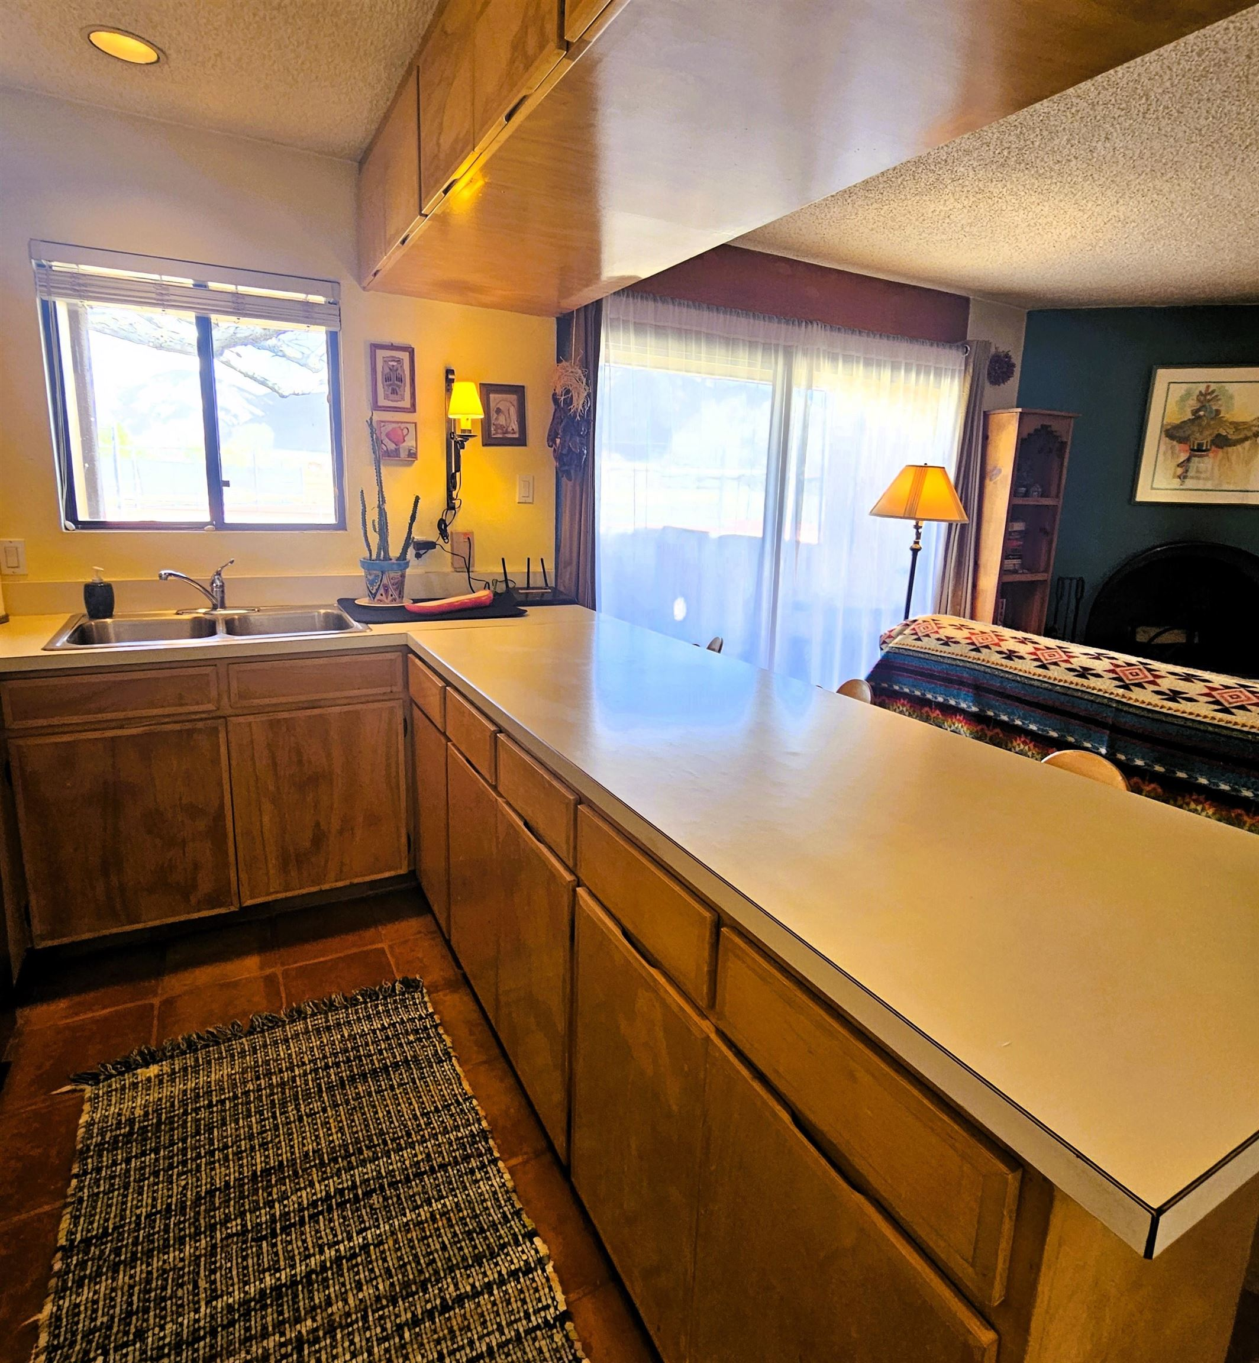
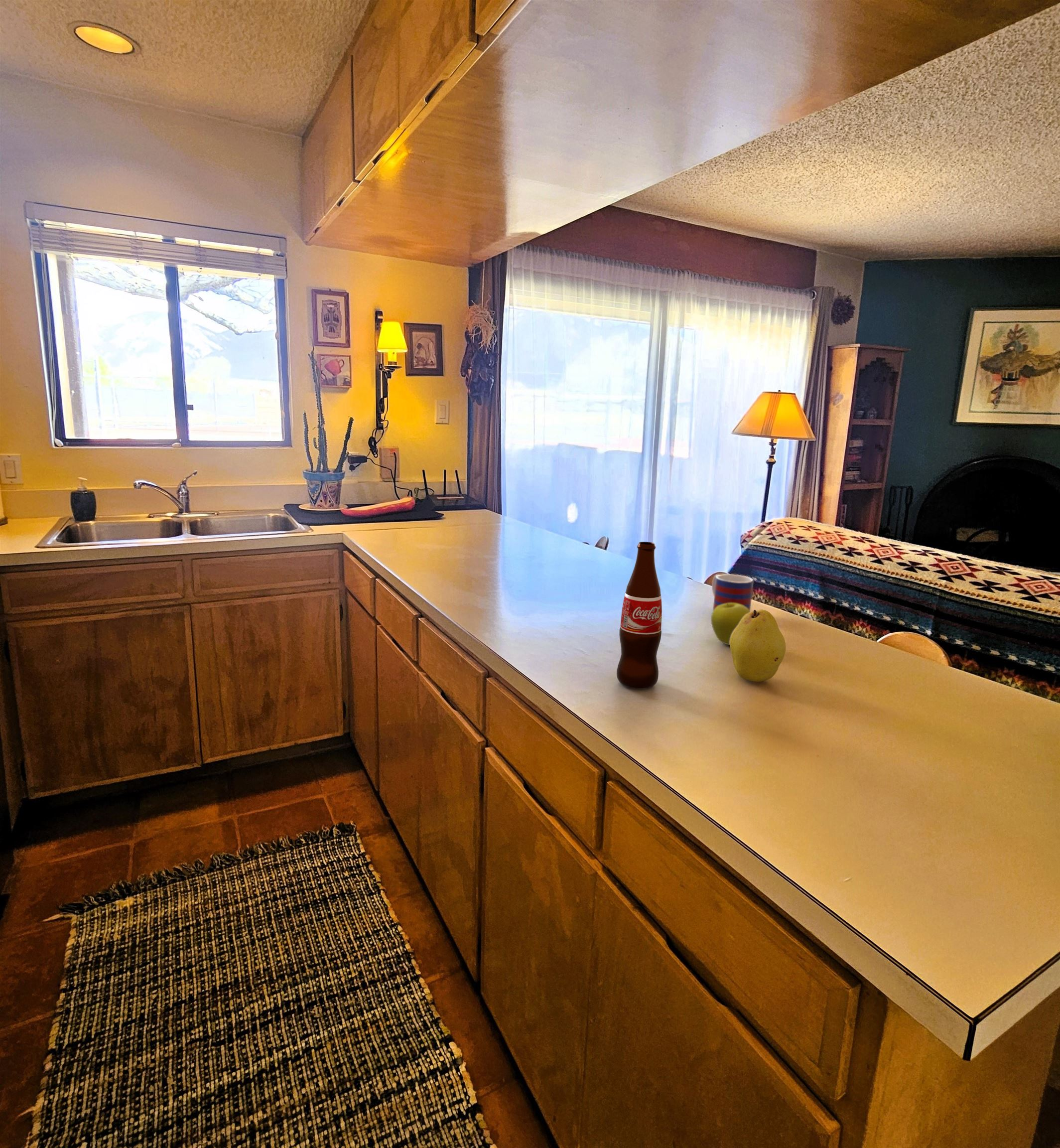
+ fruit [730,609,786,683]
+ mug [711,574,754,612]
+ bottle [616,541,663,689]
+ fruit [711,603,751,646]
